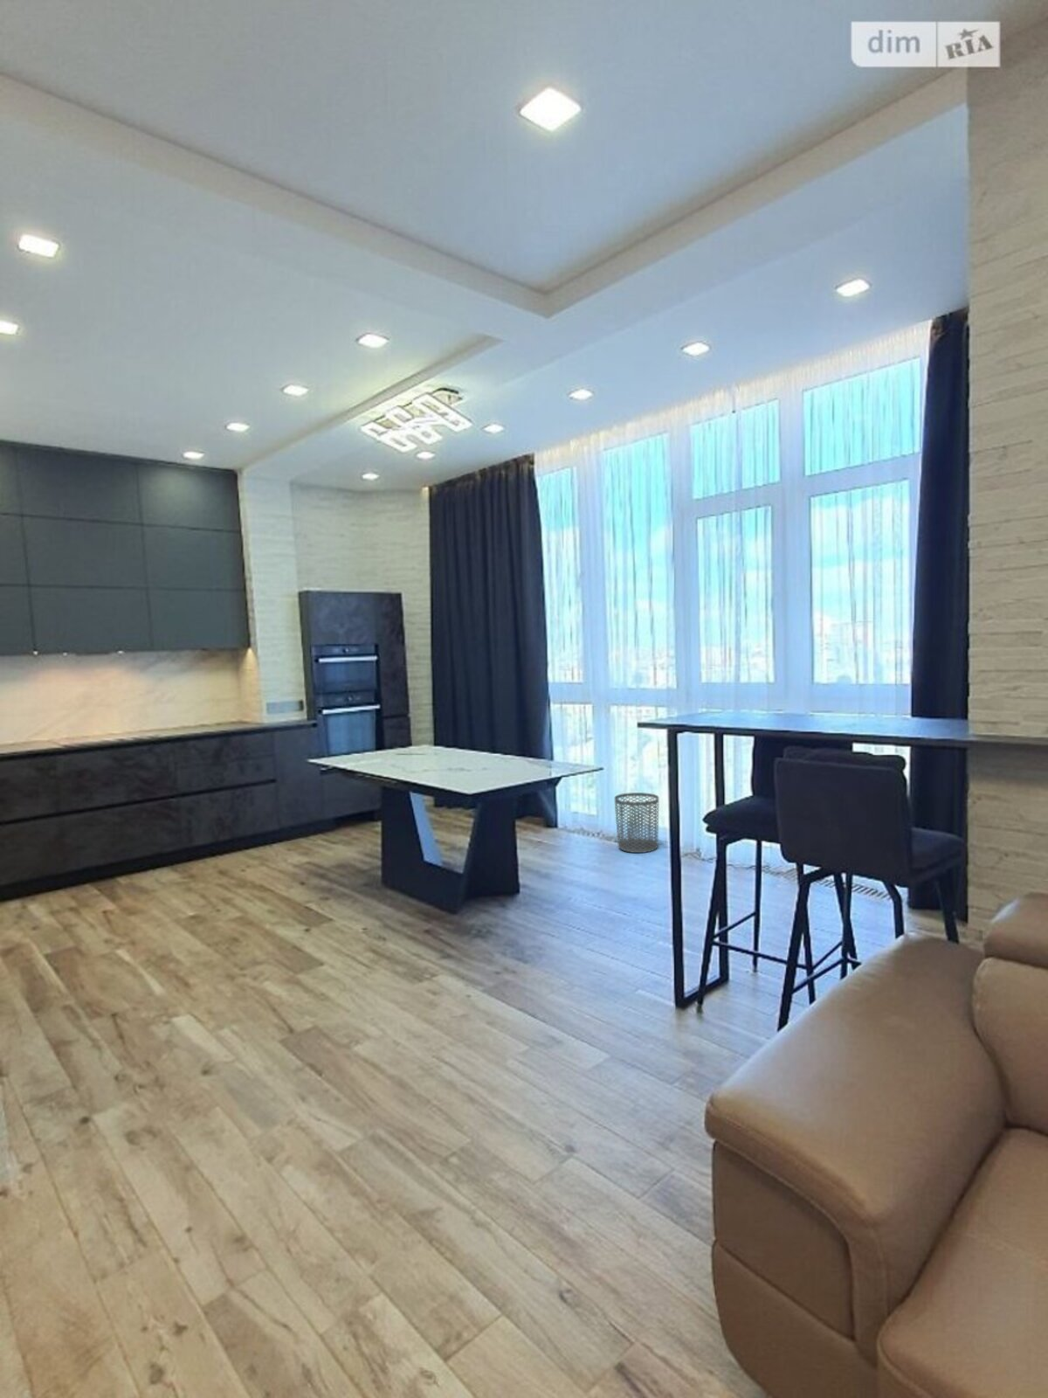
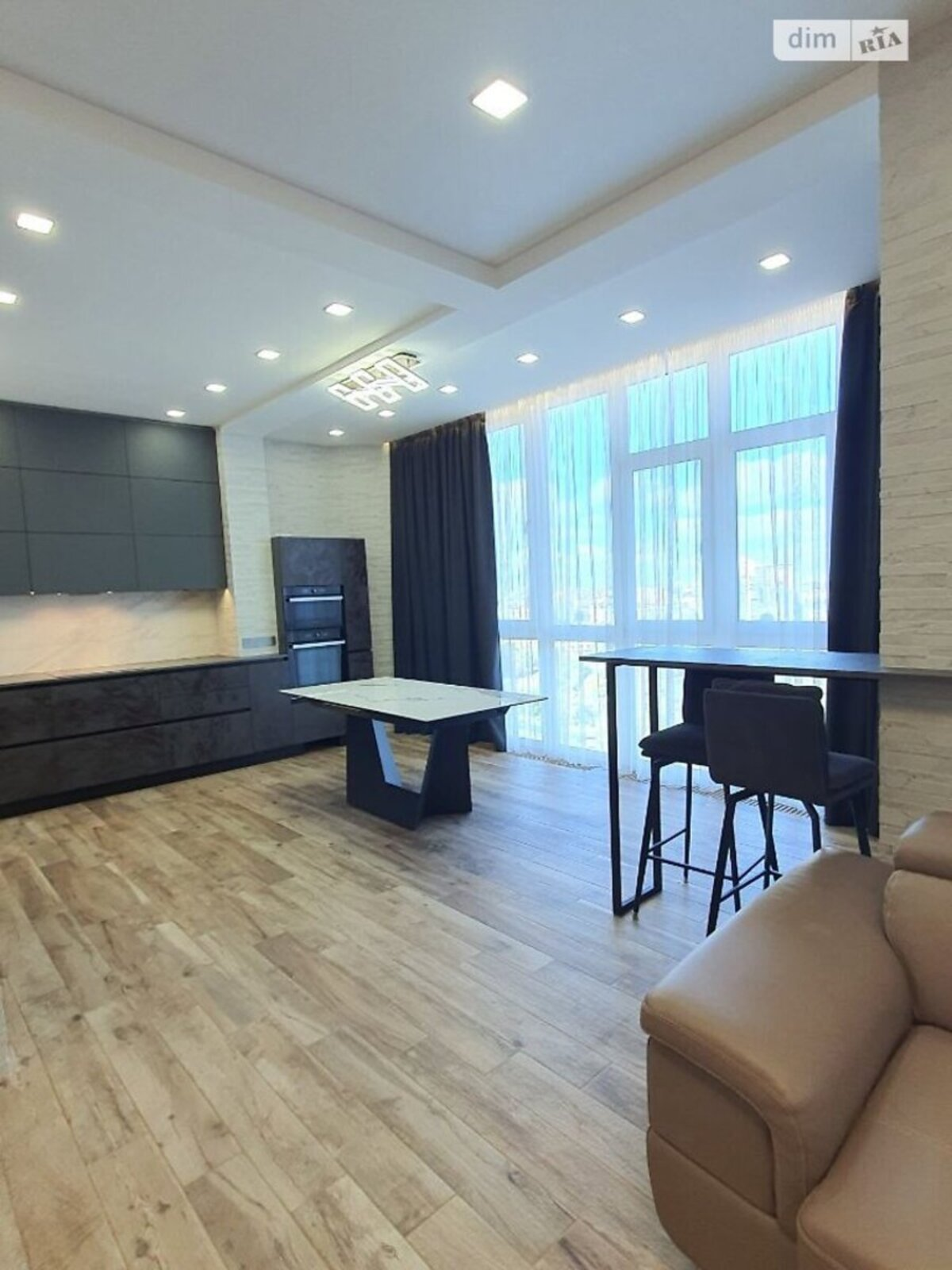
- waste bin [614,791,661,853]
